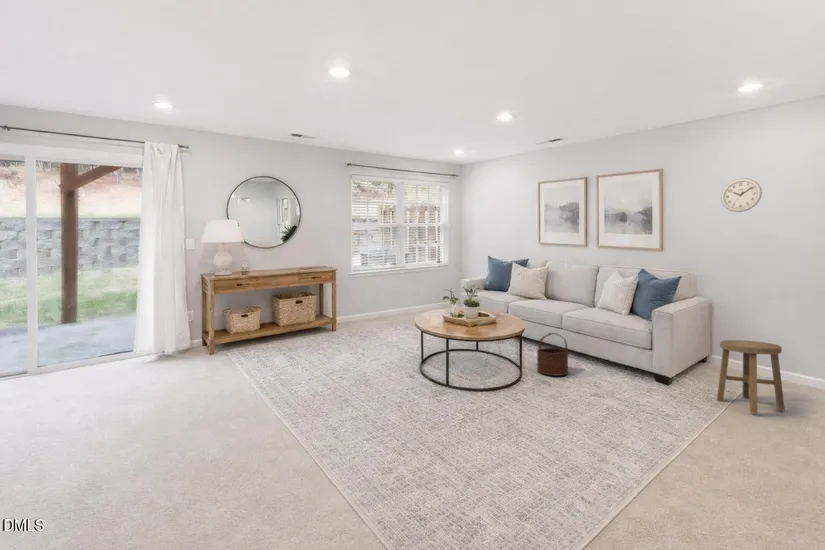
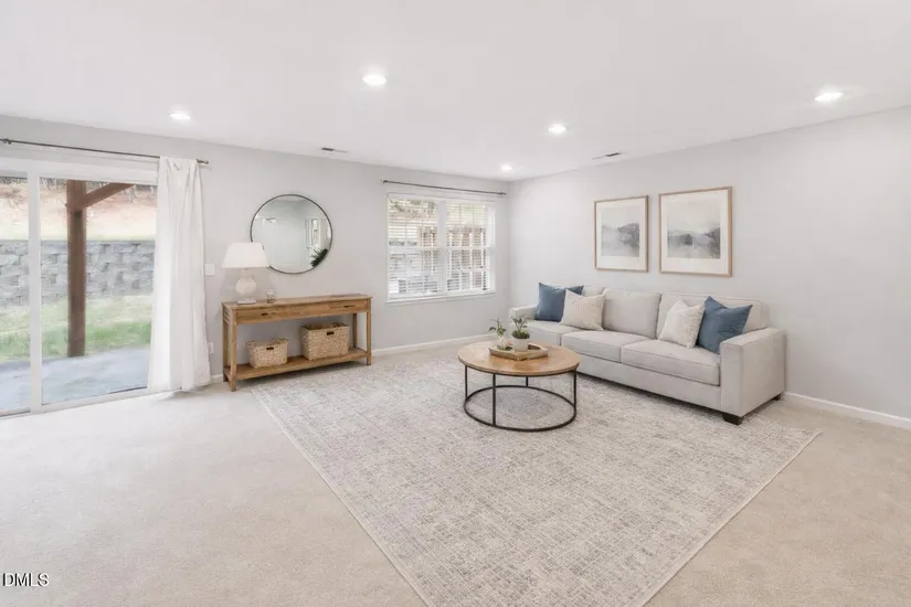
- wooden bucket [536,332,569,377]
- stool [716,339,786,414]
- wall clock [720,177,763,213]
